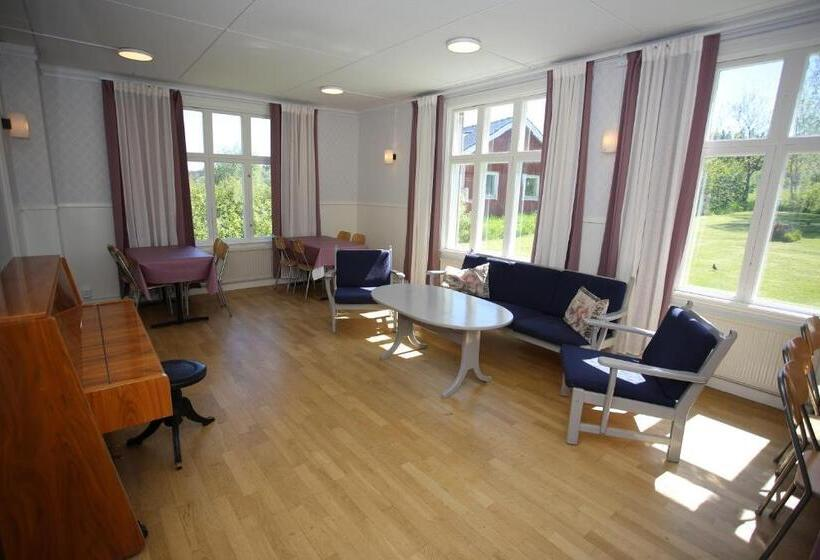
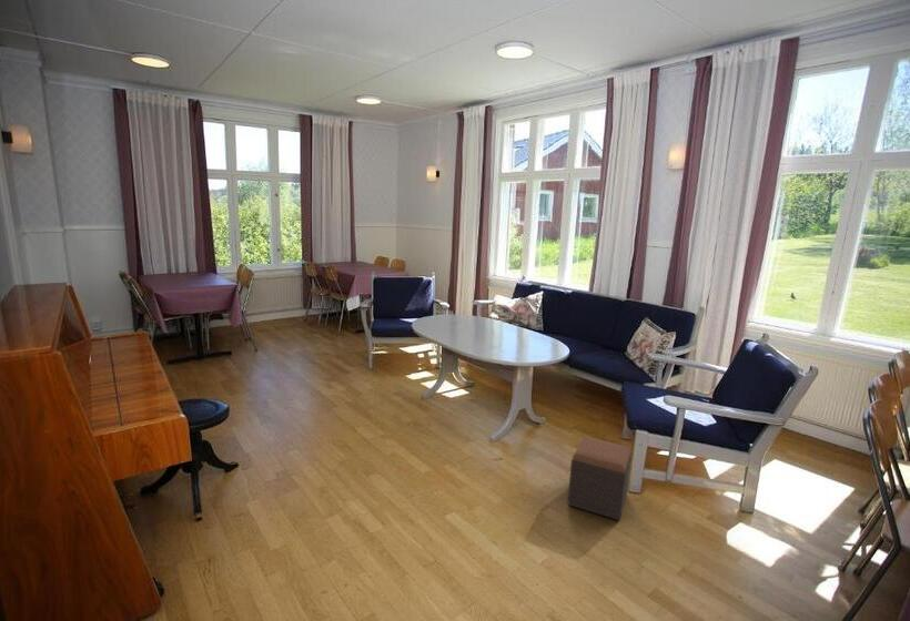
+ footstool [566,436,633,521]
